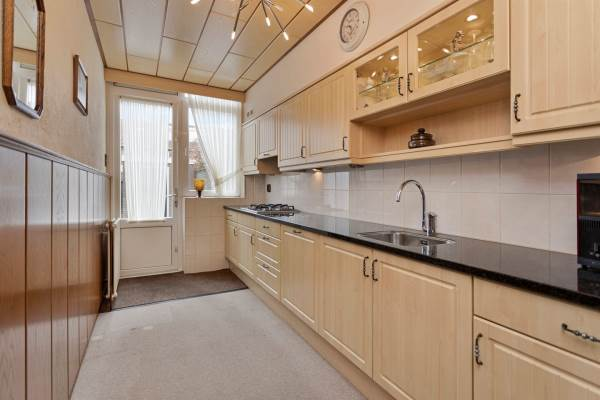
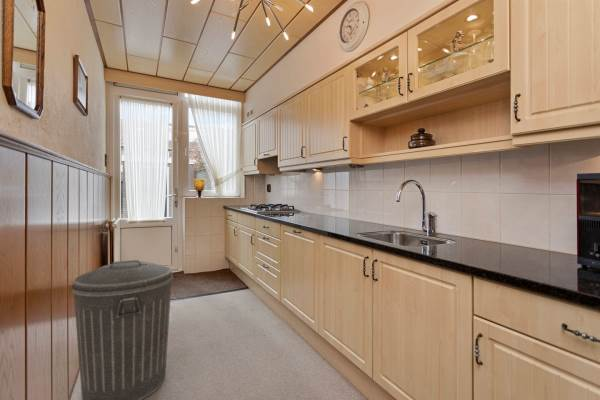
+ trash can [71,259,174,400]
